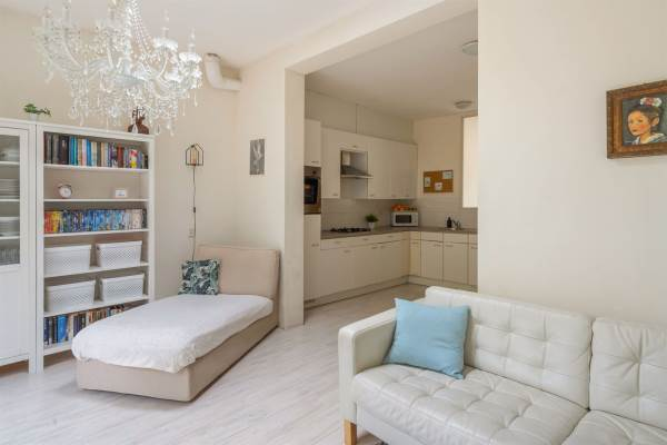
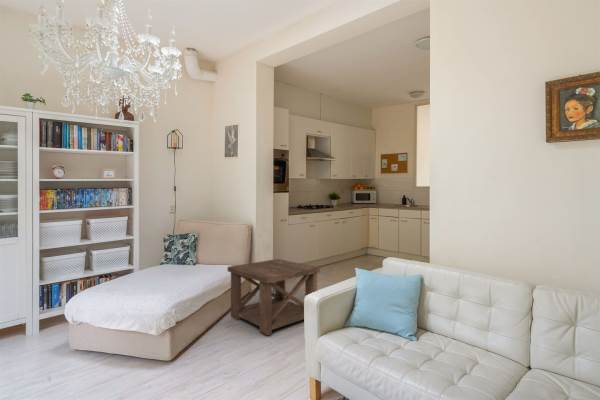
+ side table [227,258,321,336]
